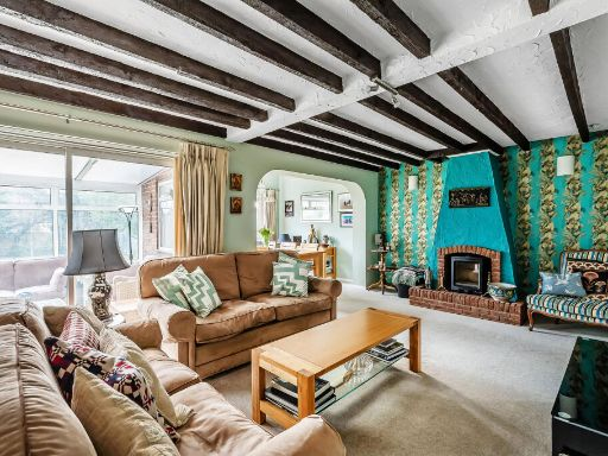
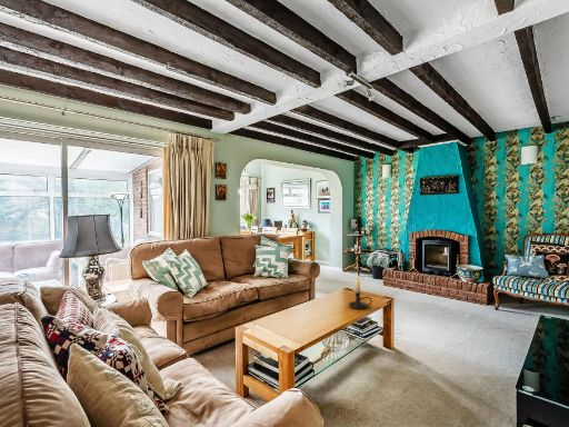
+ candle holder [348,274,373,310]
